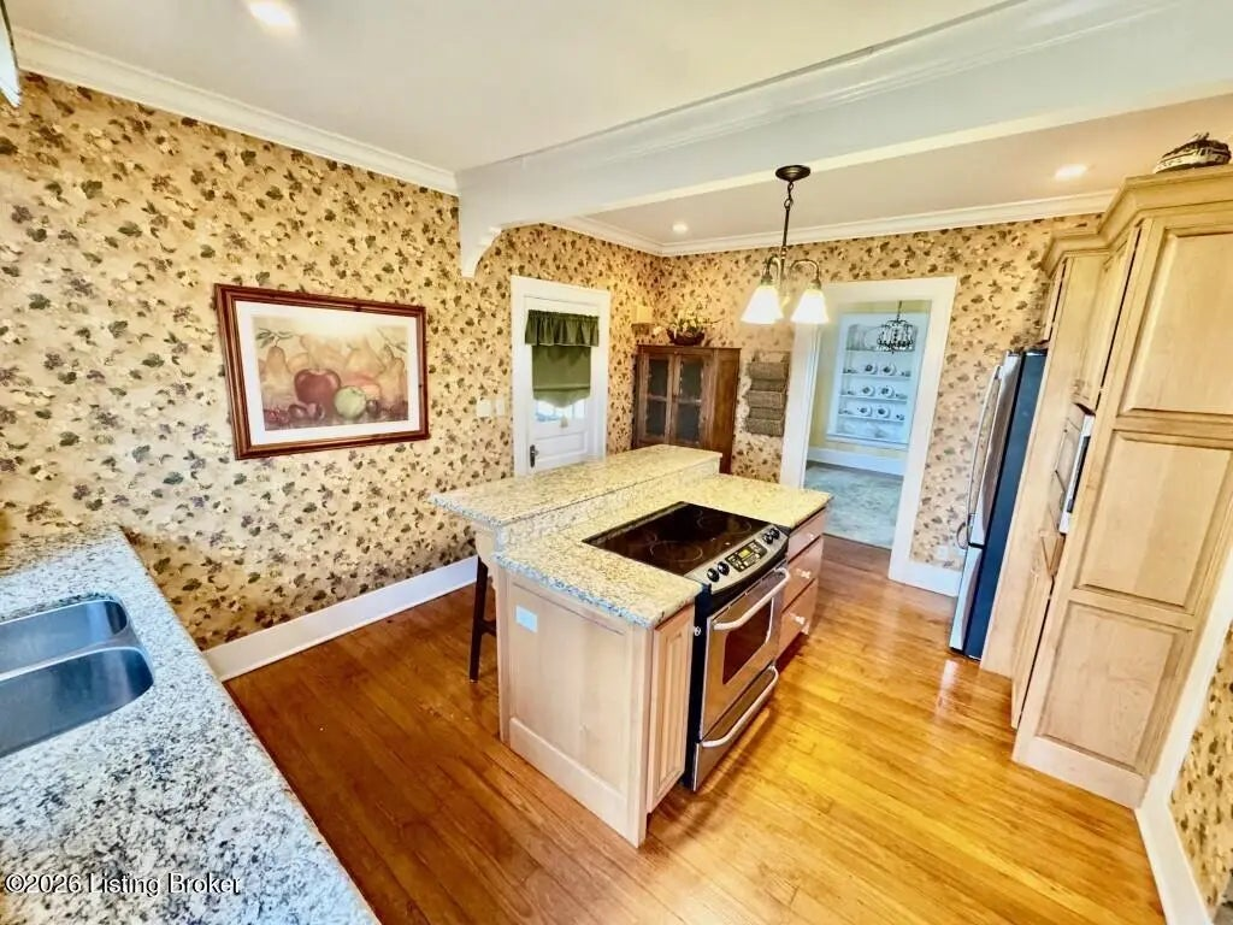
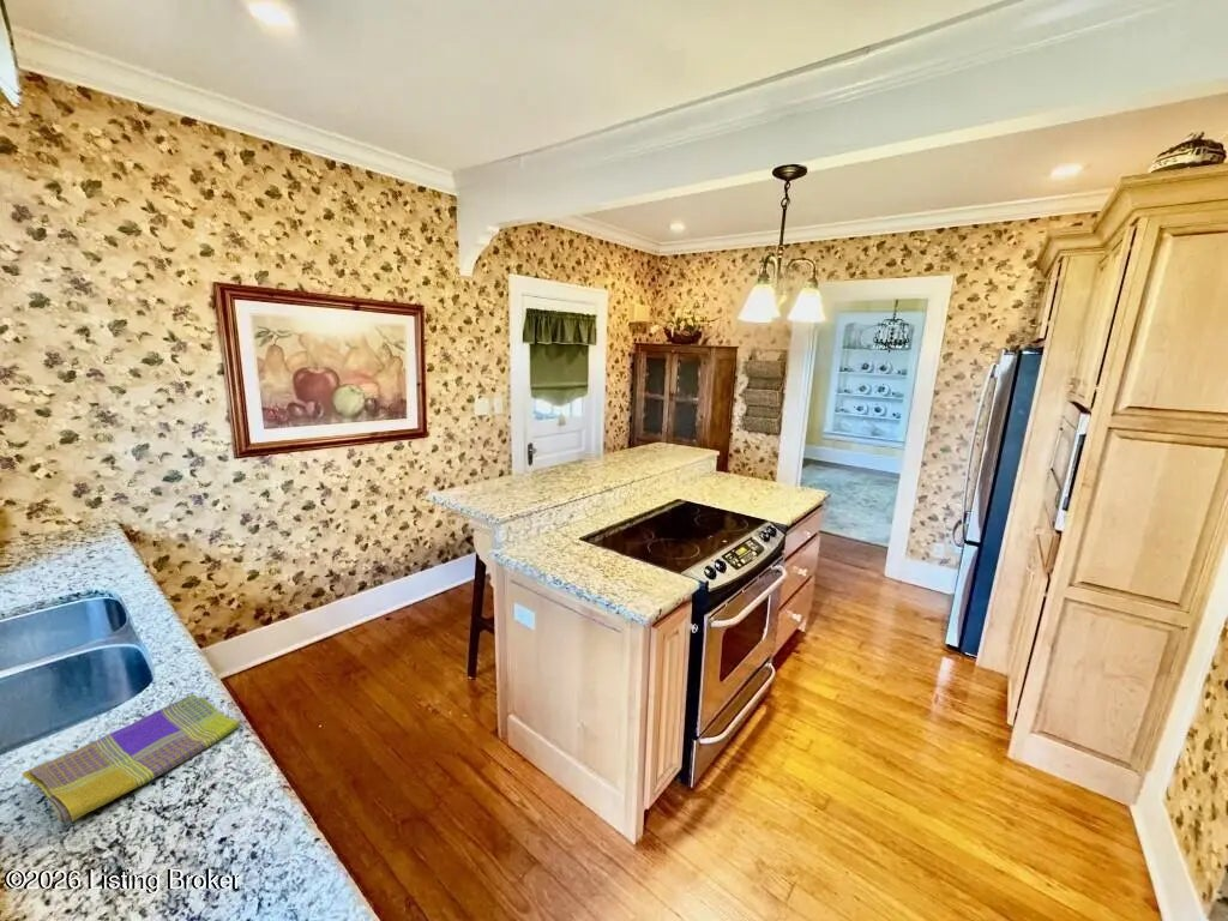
+ dish towel [22,694,240,824]
